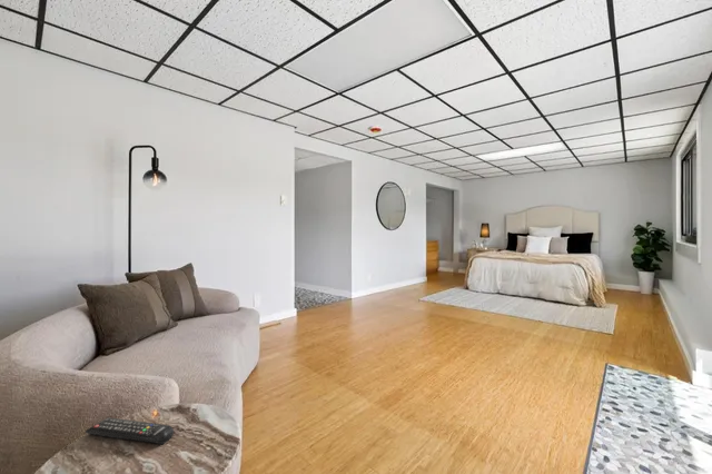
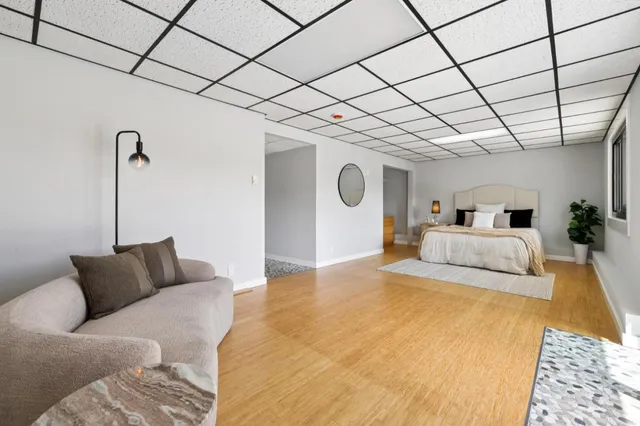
- remote control [85,416,175,445]
